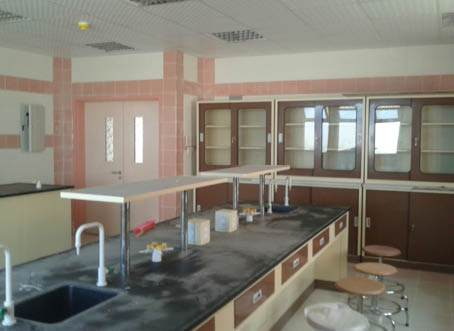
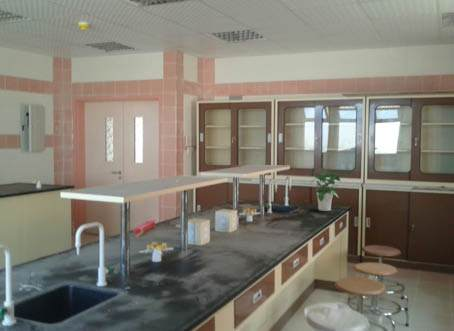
+ potted plant [310,169,347,212]
